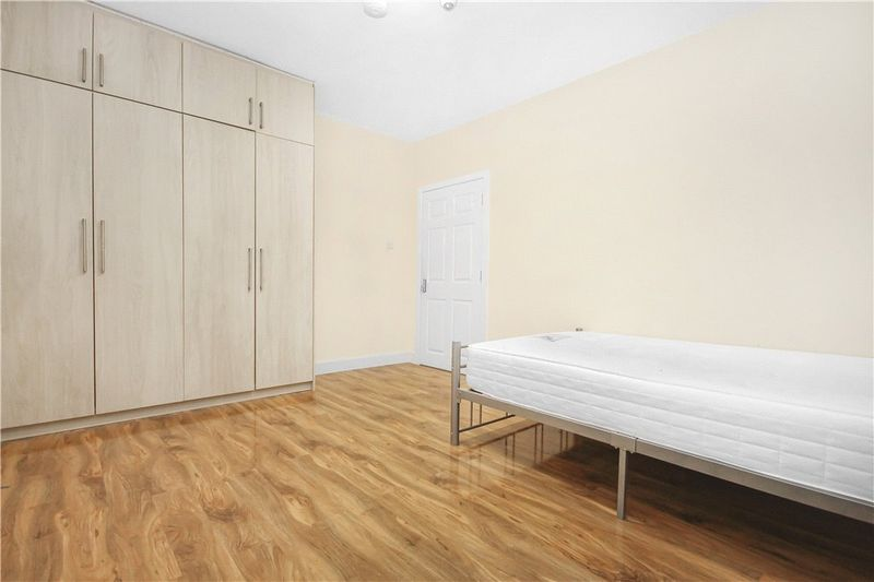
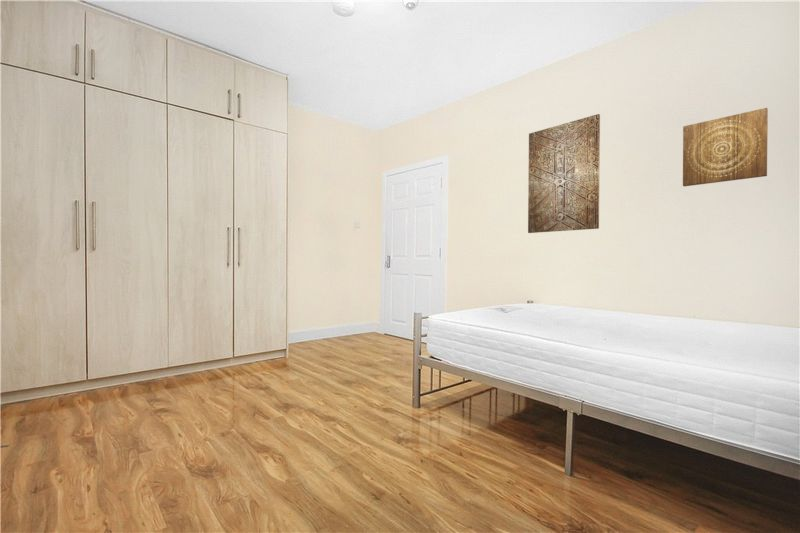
+ wall art [527,113,601,234]
+ wall art [682,107,769,187]
